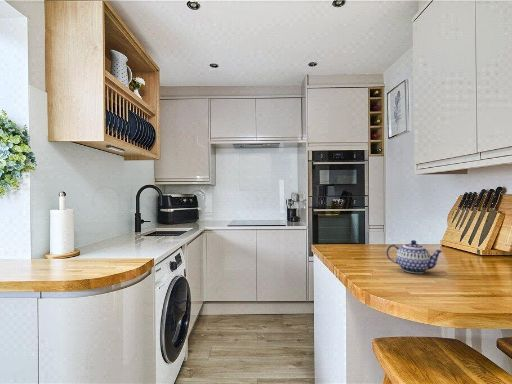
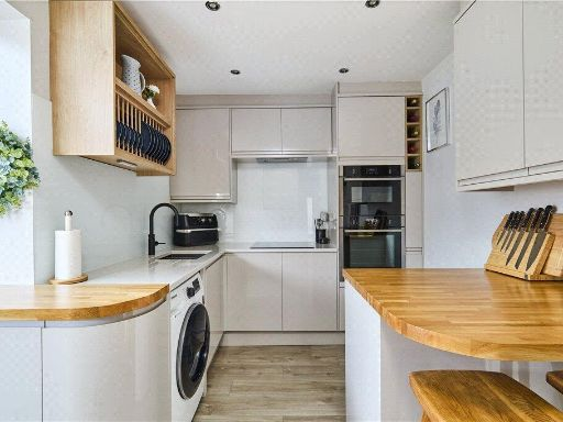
- teapot [385,239,444,274]
